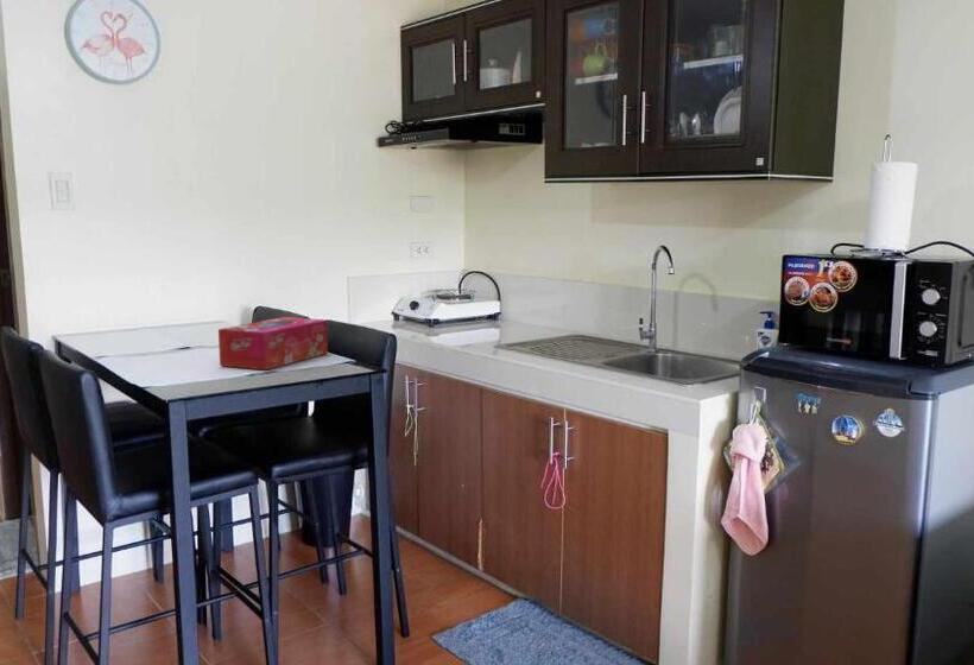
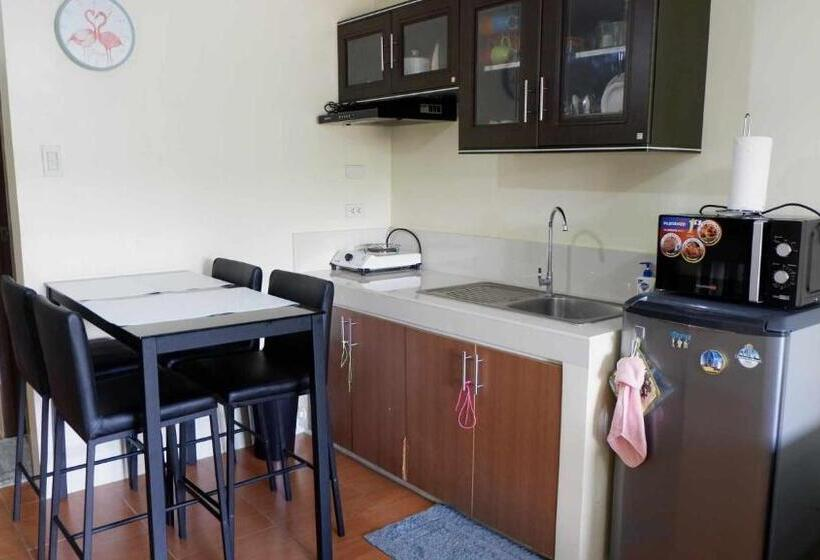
- tissue box [217,316,329,372]
